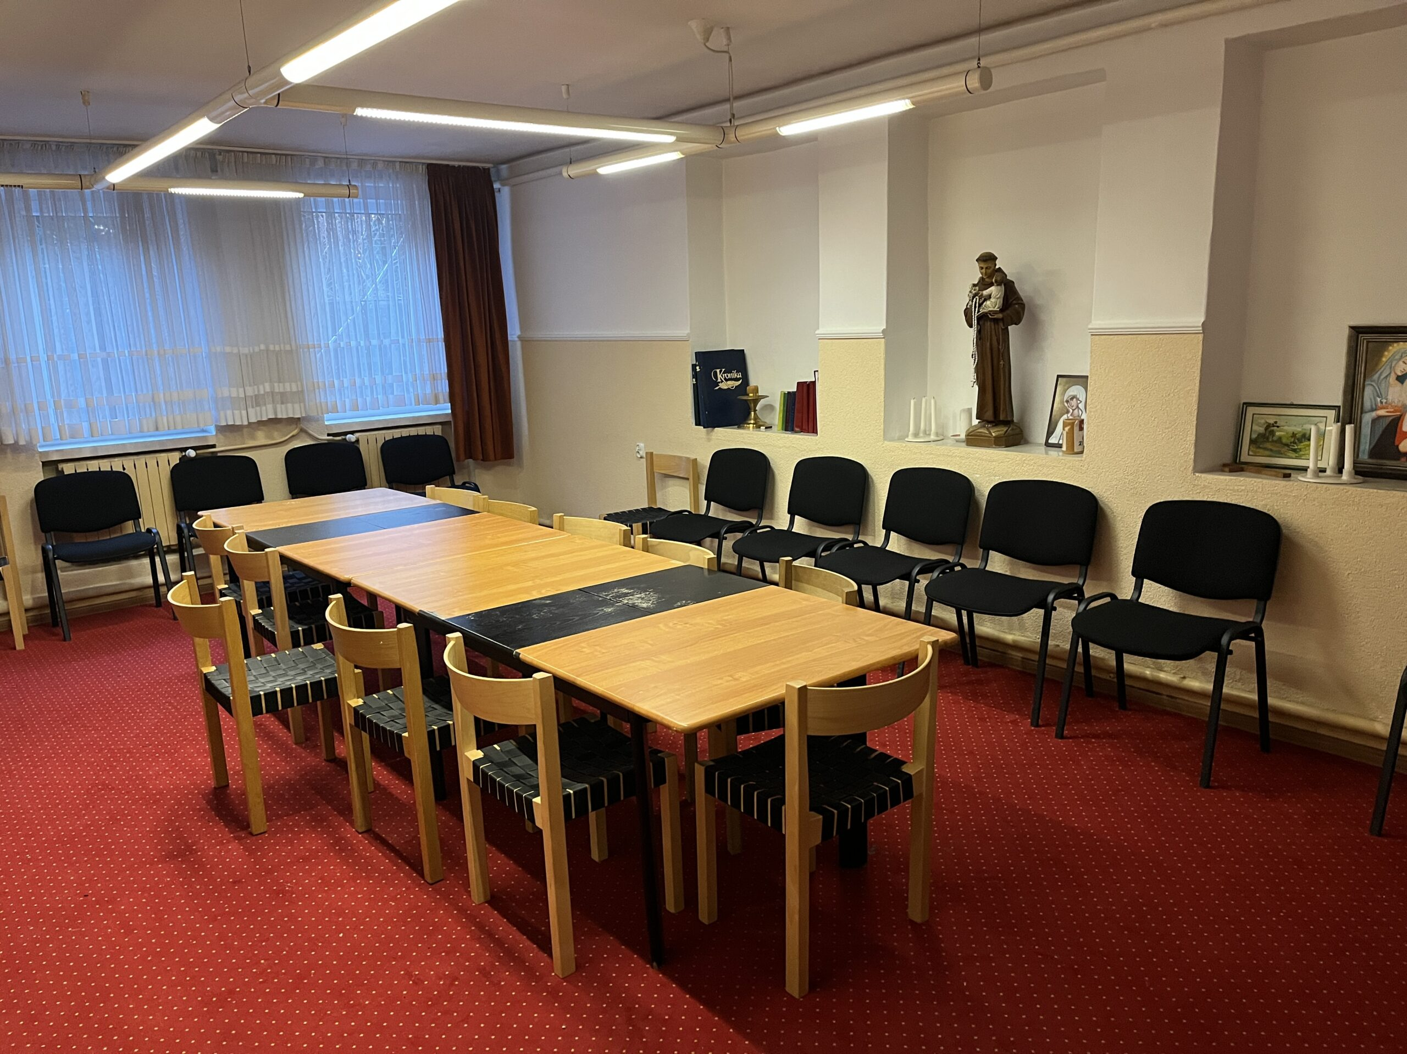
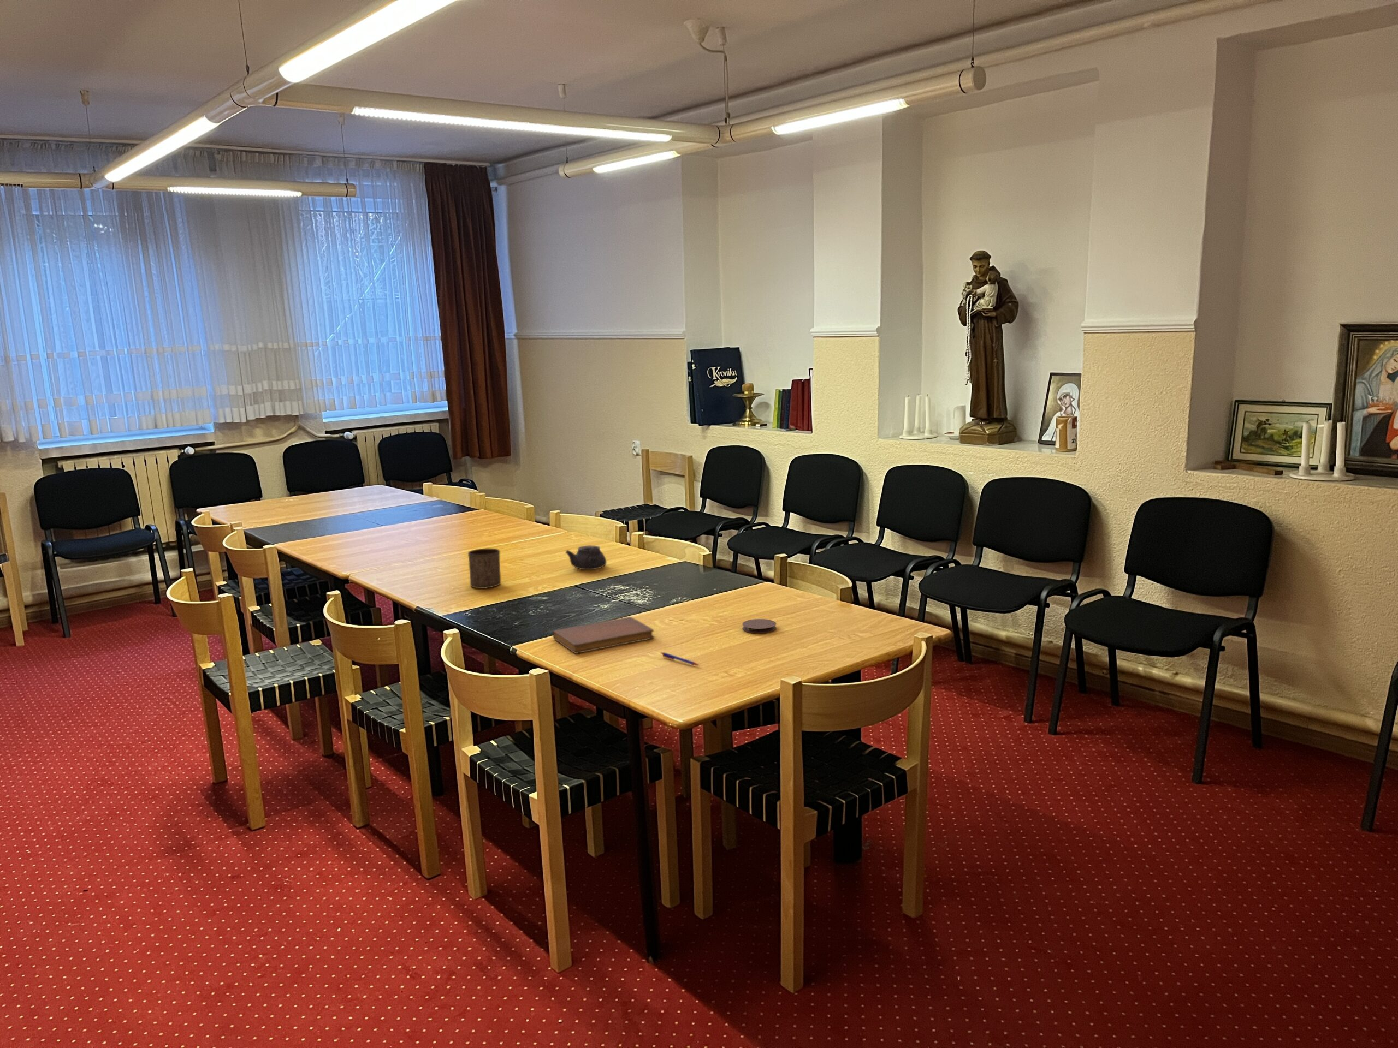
+ teapot [565,545,608,570]
+ notebook [553,616,655,654]
+ coaster [742,619,777,634]
+ pen [660,652,700,666]
+ cup [468,548,501,589]
